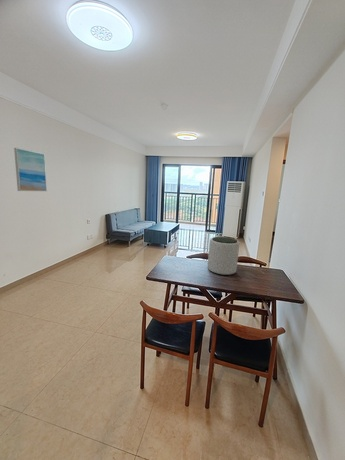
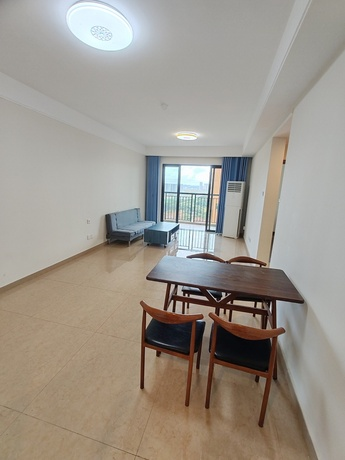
- plant pot [207,236,240,276]
- wall art [13,147,48,192]
